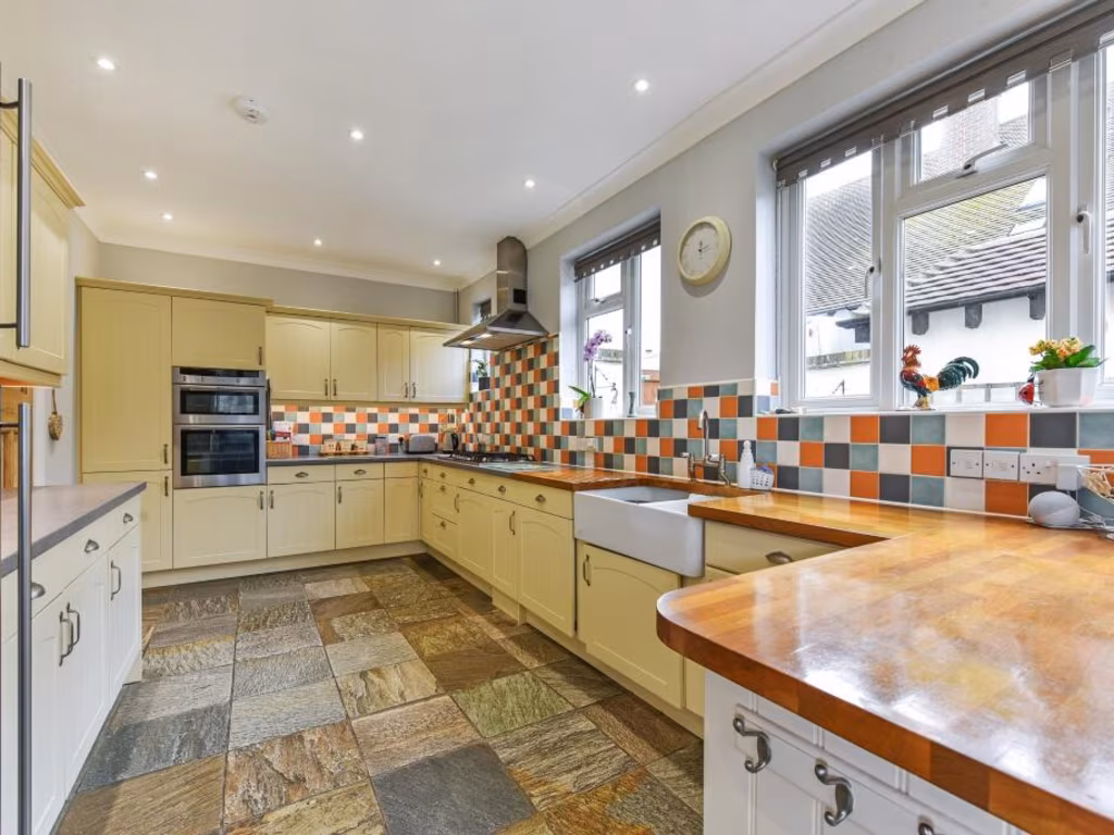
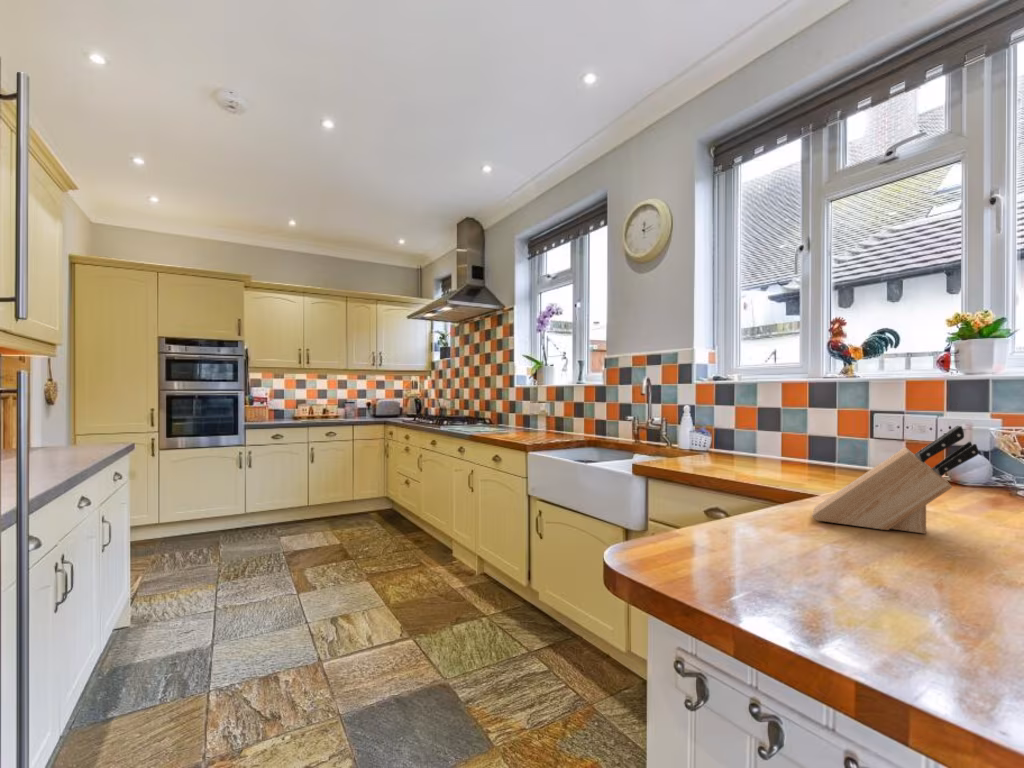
+ knife block [811,425,979,535]
